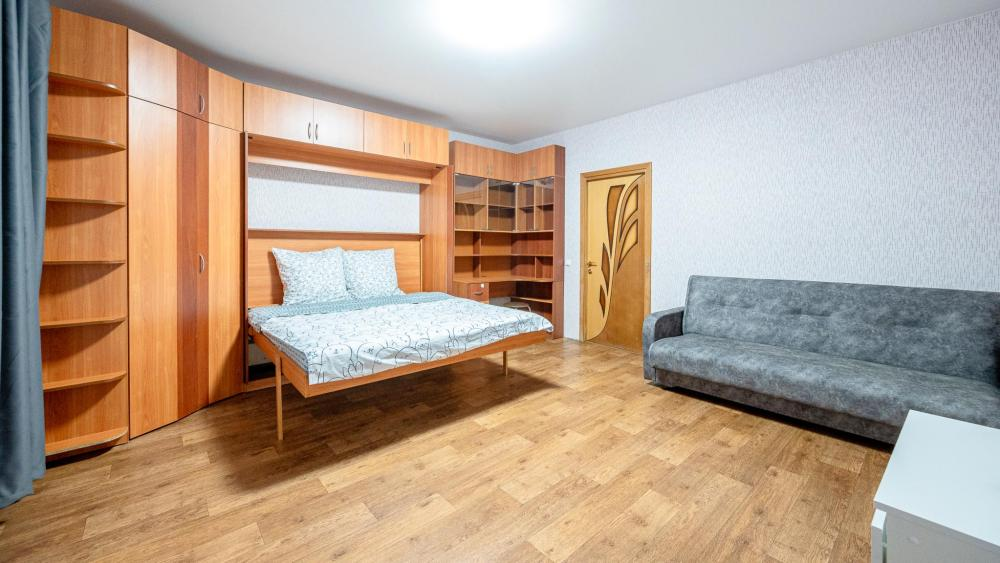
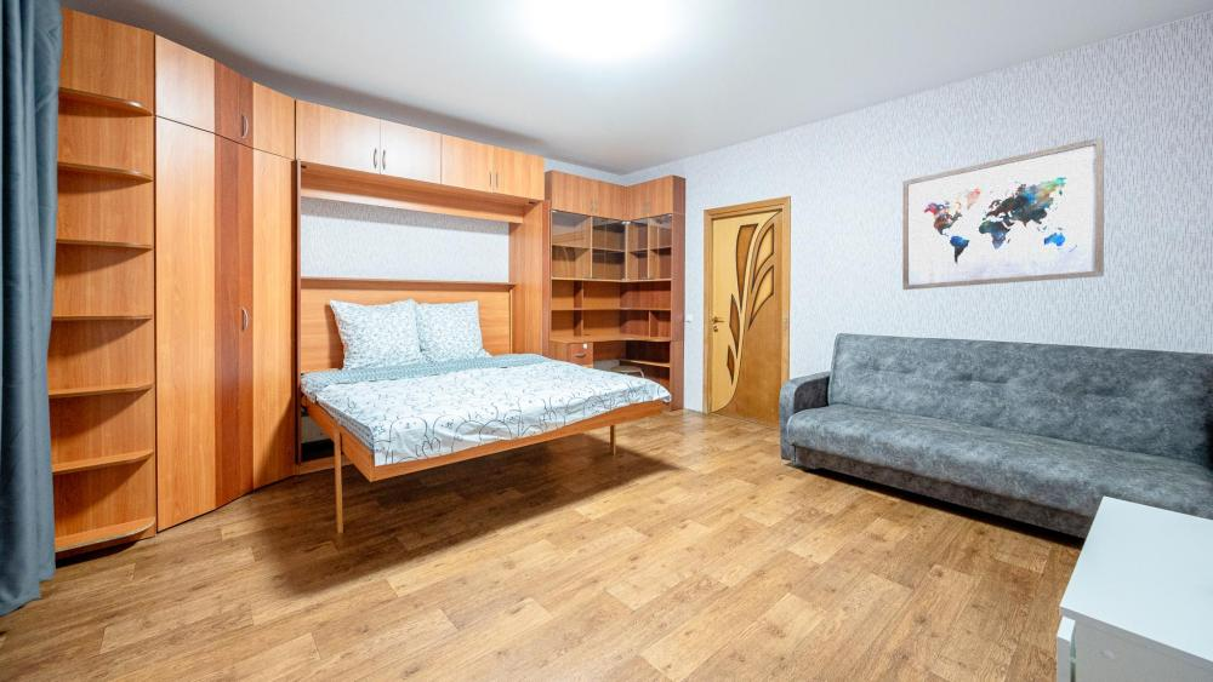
+ wall art [901,136,1105,291]
